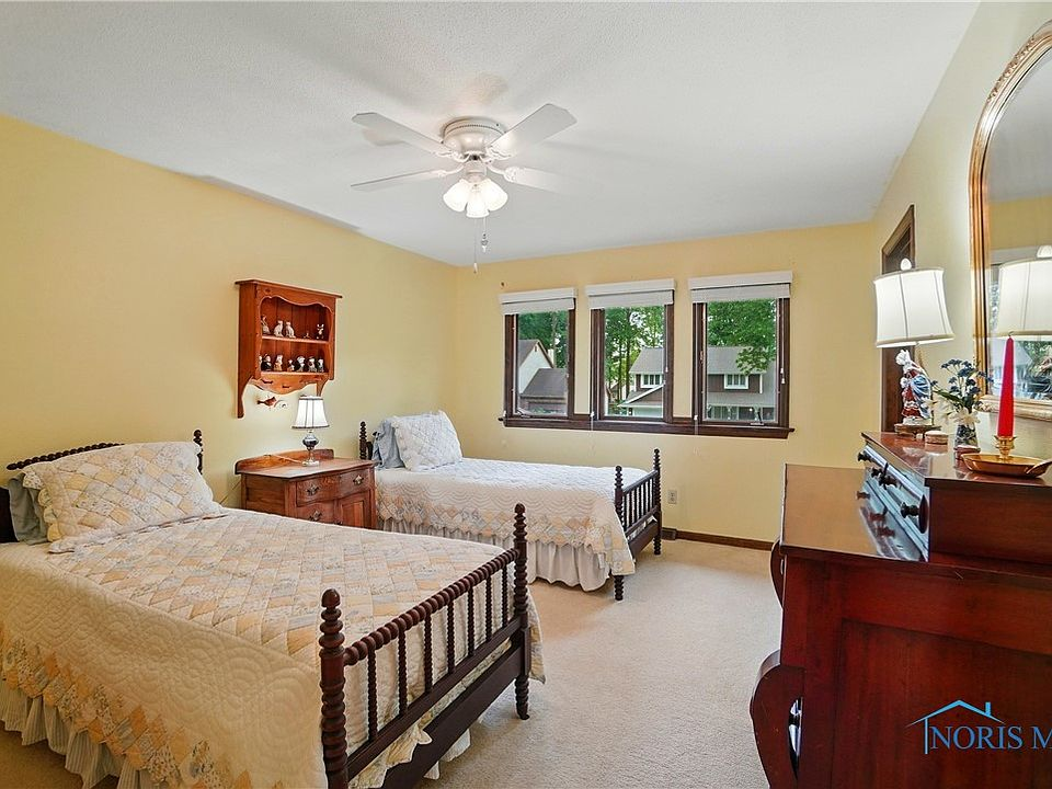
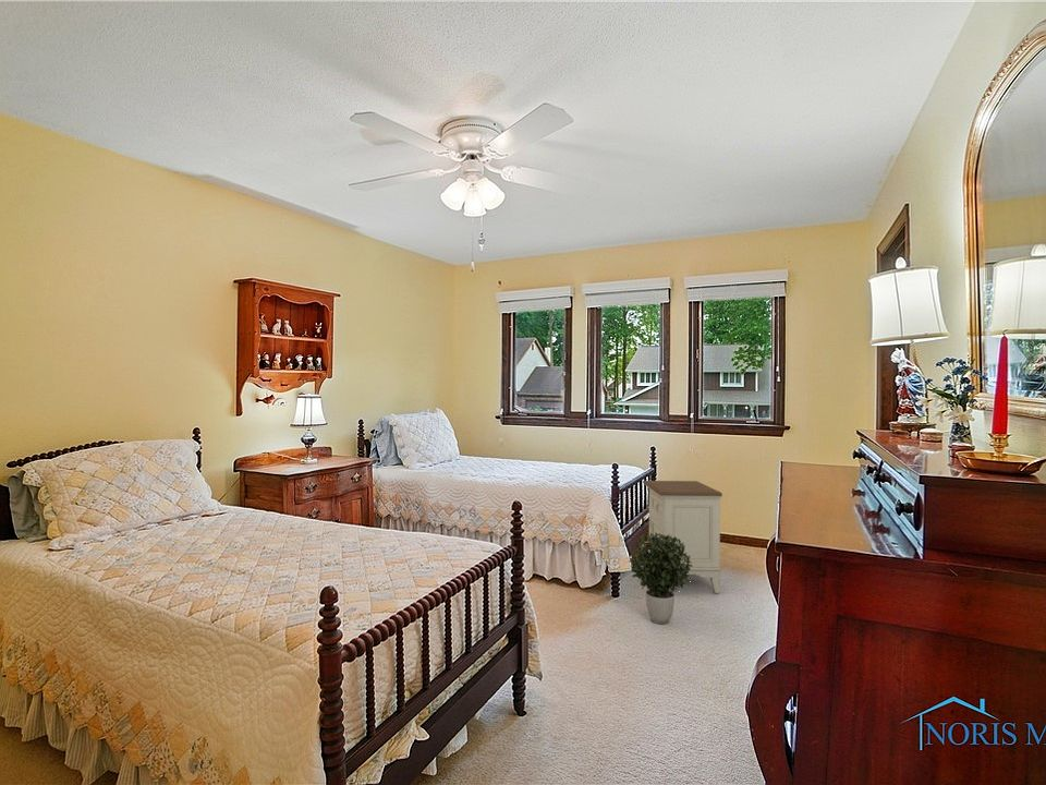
+ potted plant [628,533,693,625]
+ nightstand [642,480,723,594]
